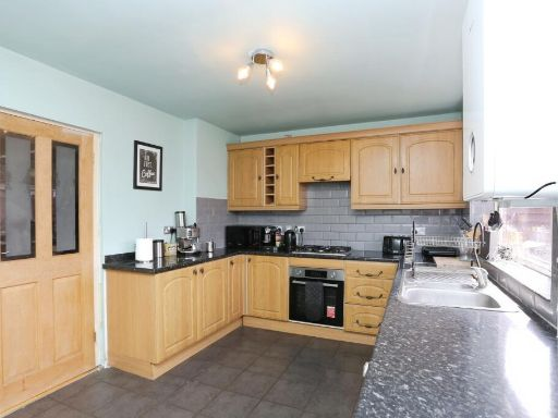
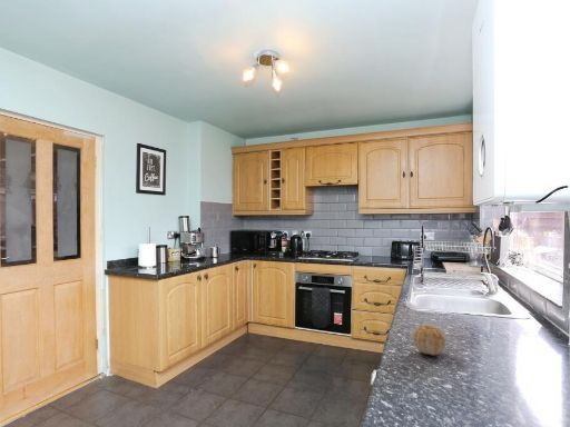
+ fruit [412,324,448,356]
